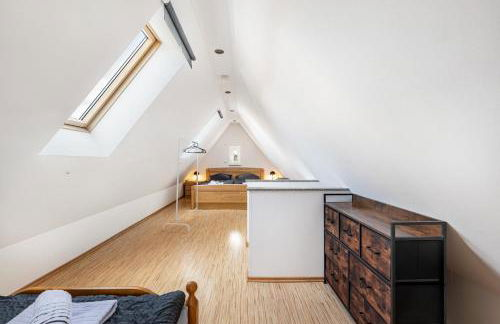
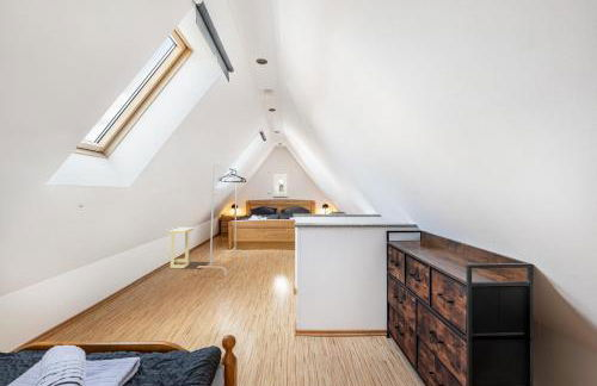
+ side table [166,226,195,269]
